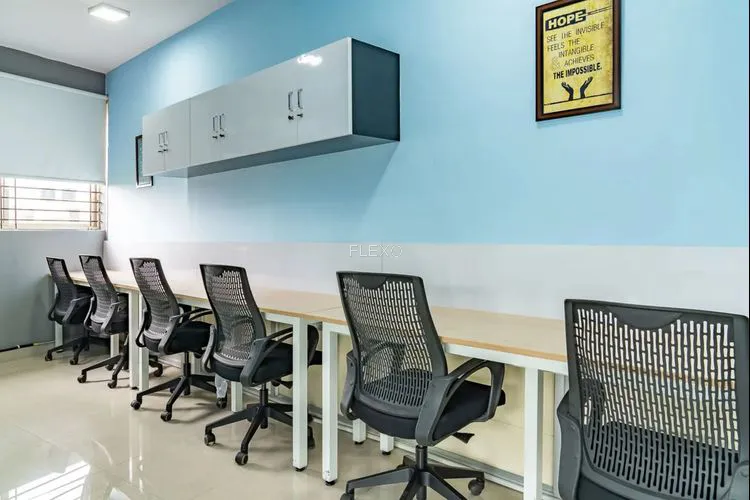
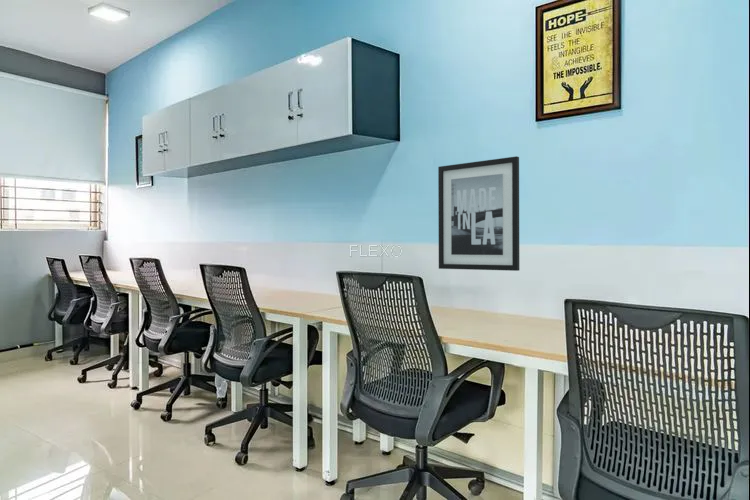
+ wall art [437,155,520,272]
